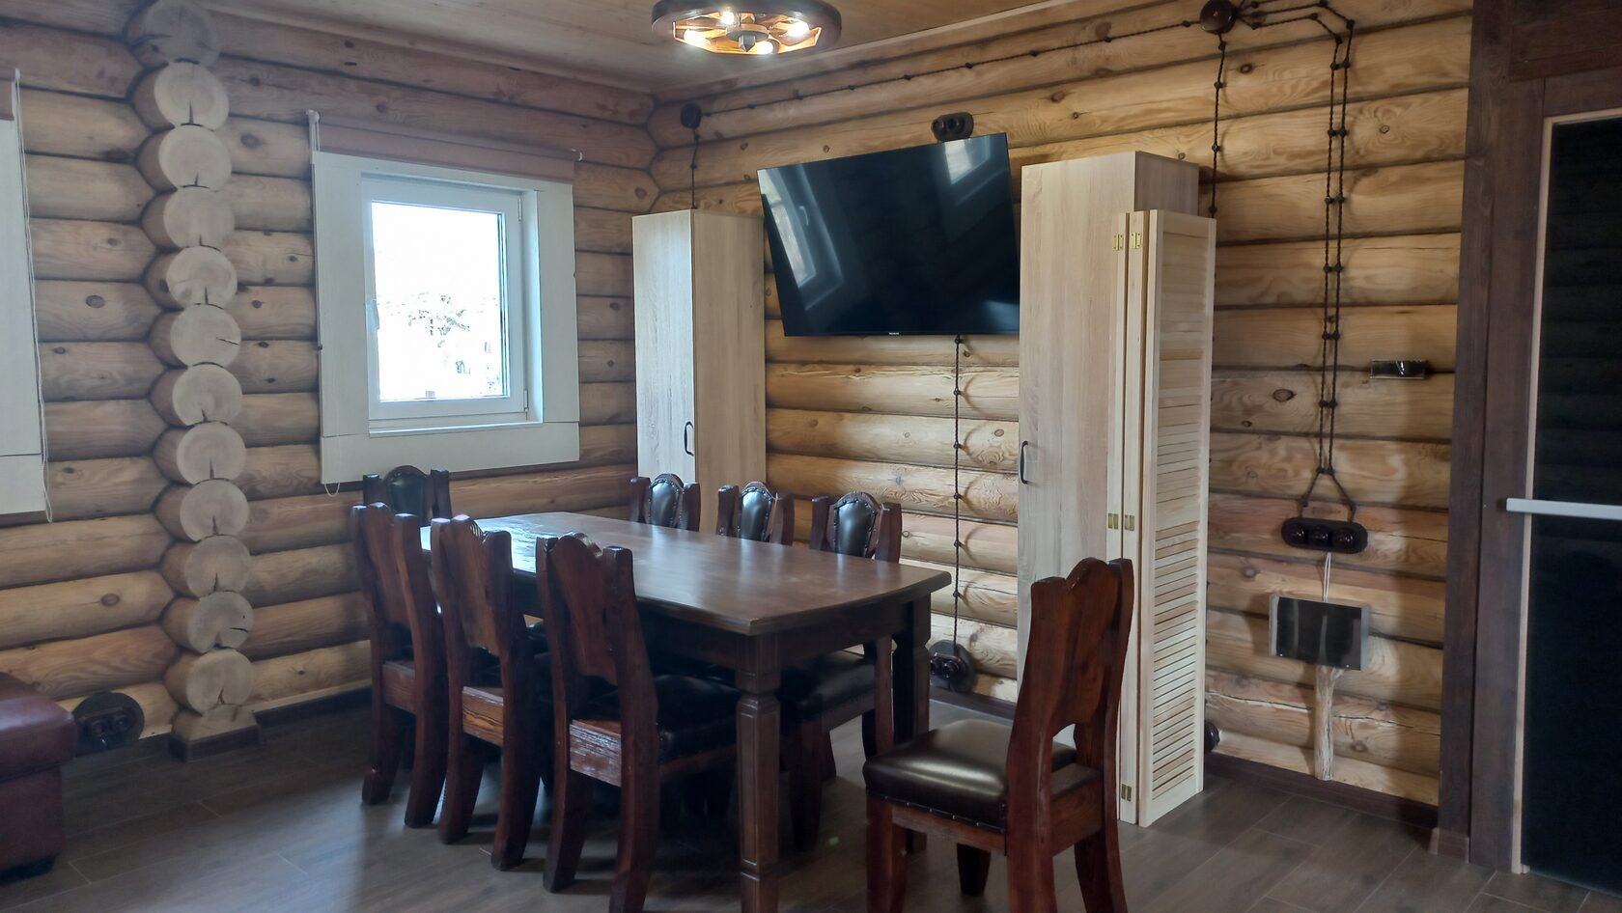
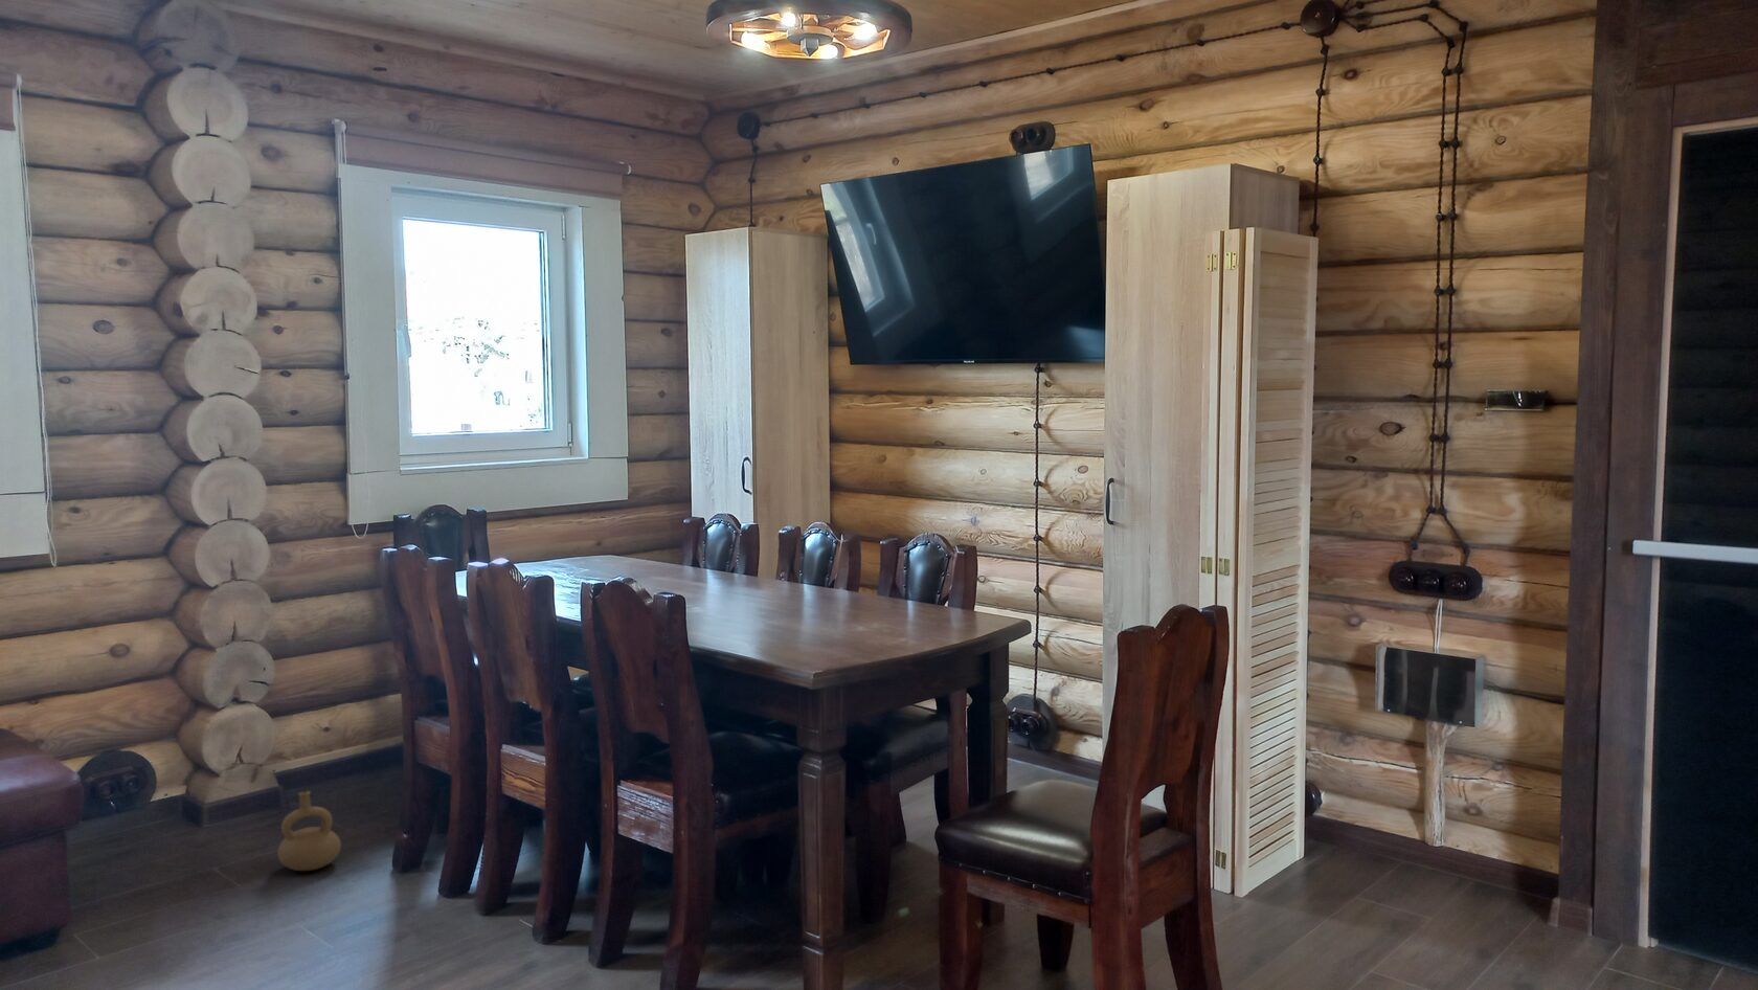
+ ceramic jug [276,790,342,872]
